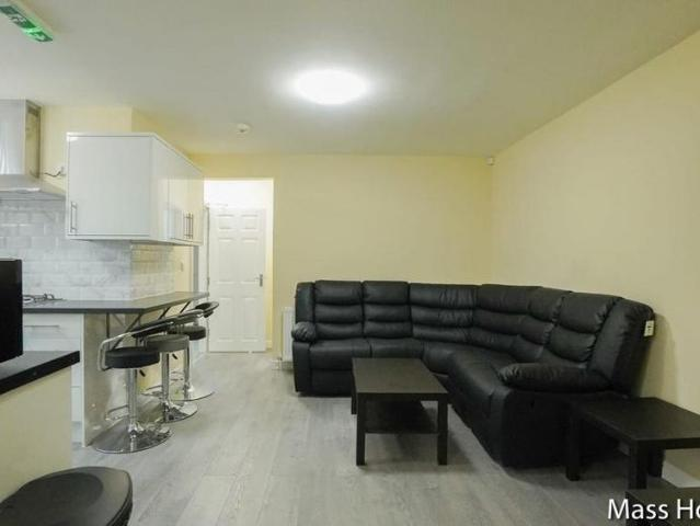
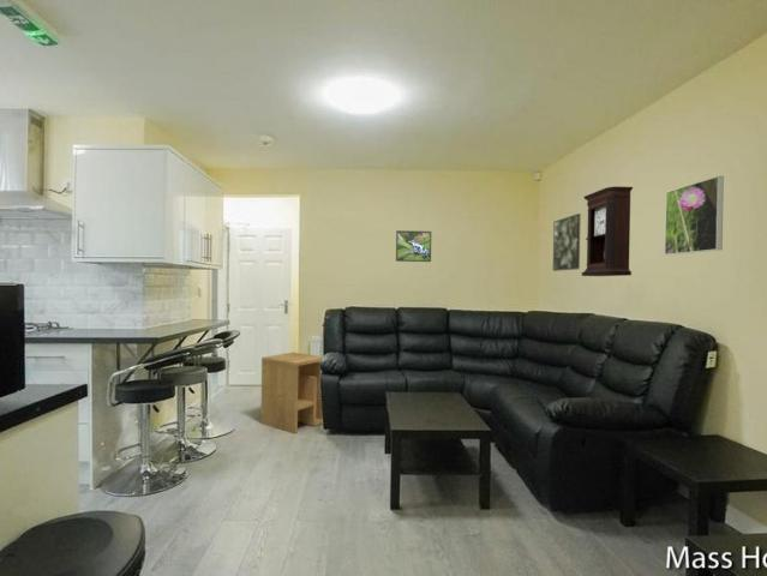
+ side table [259,352,324,434]
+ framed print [395,229,432,263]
+ pendulum clock [580,185,634,277]
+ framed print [552,212,582,272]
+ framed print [664,175,725,256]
